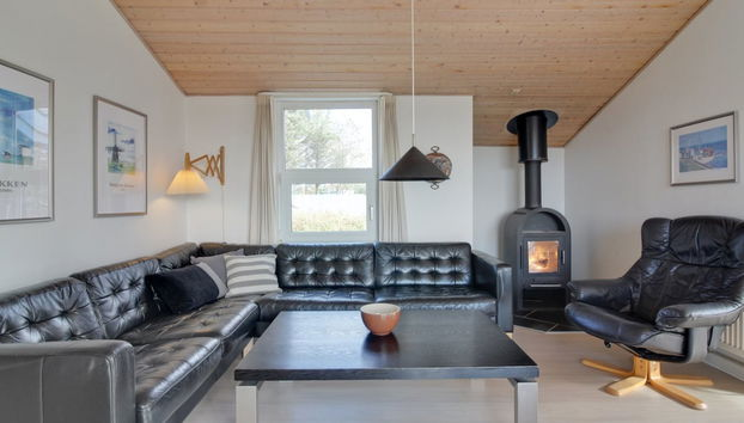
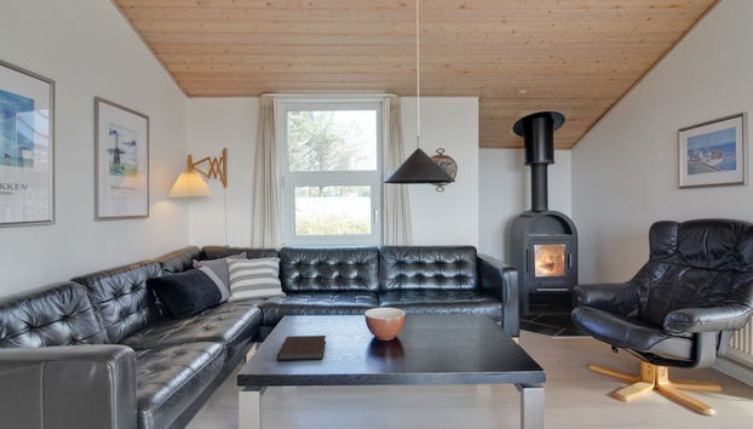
+ notebook [276,334,327,361]
